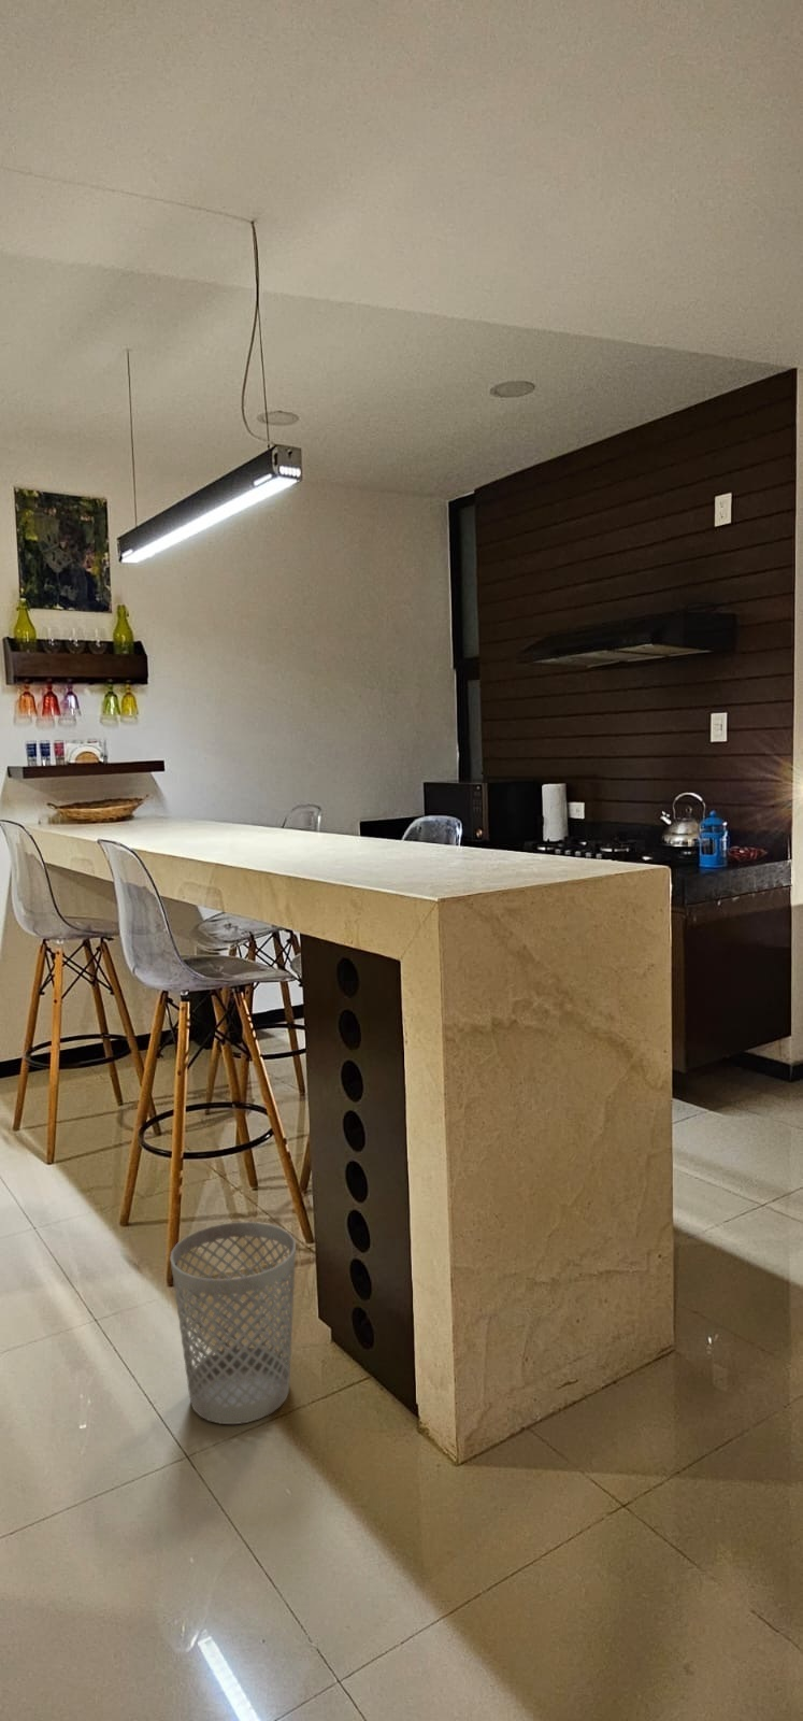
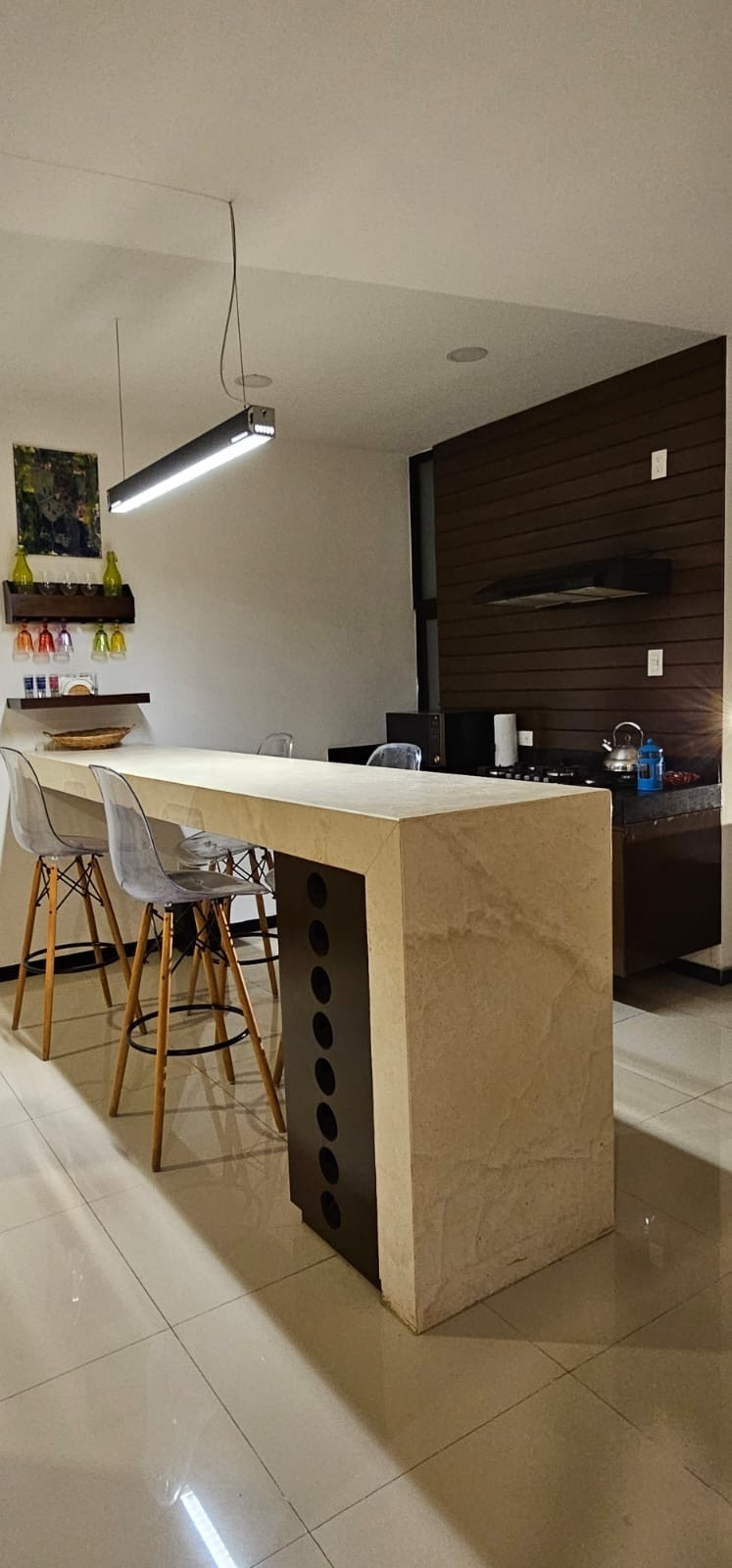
- wastebasket [169,1221,296,1426]
